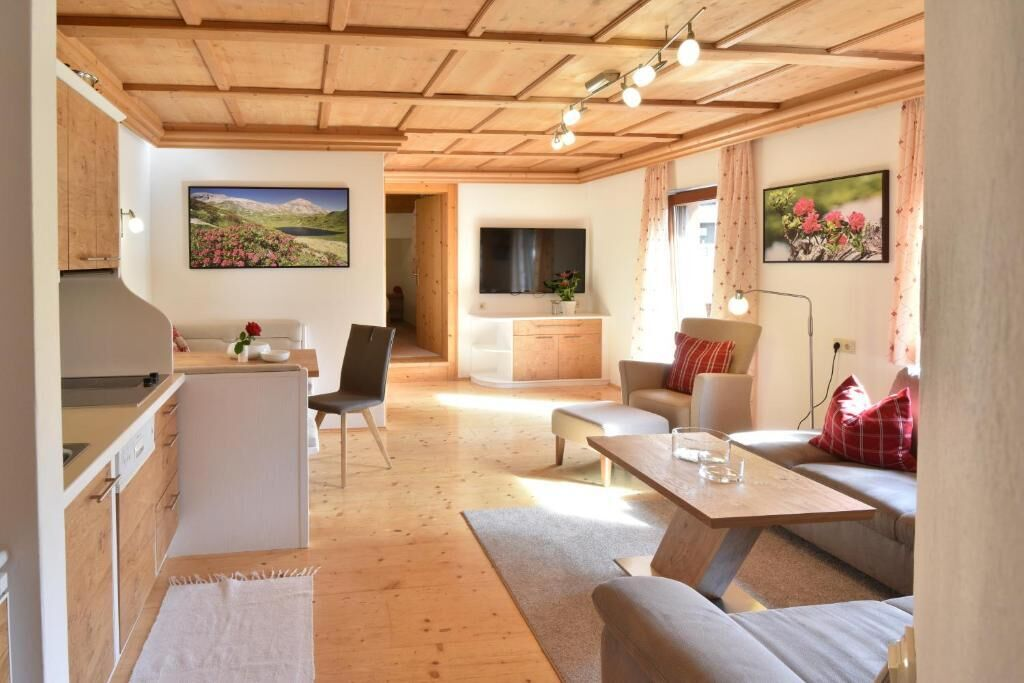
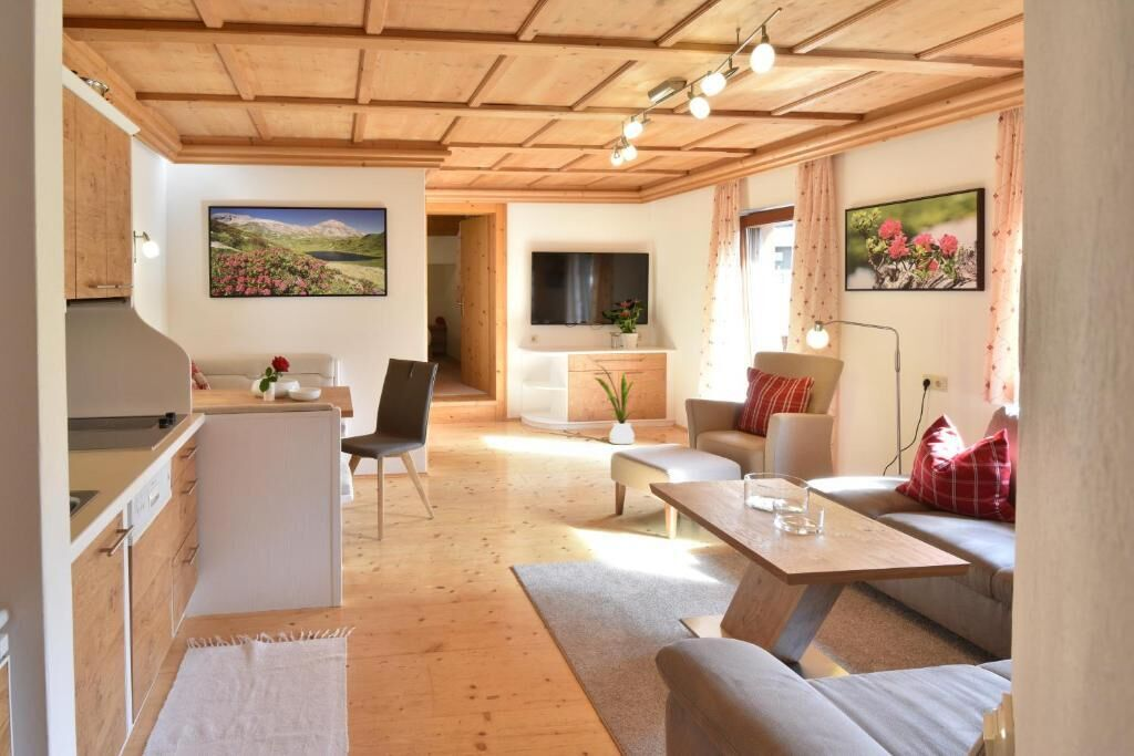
+ house plant [592,363,643,445]
